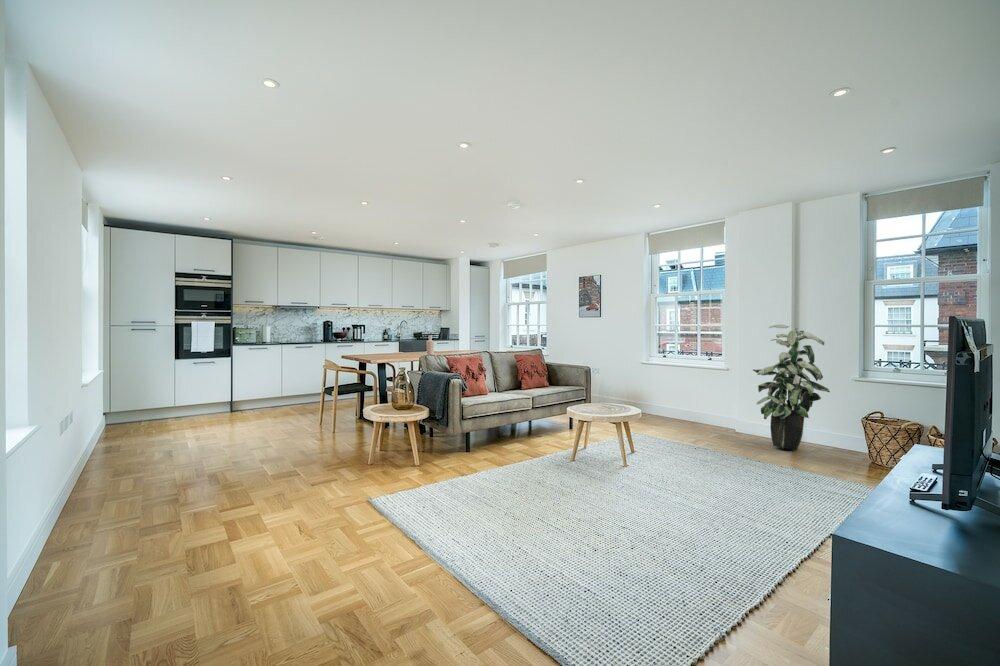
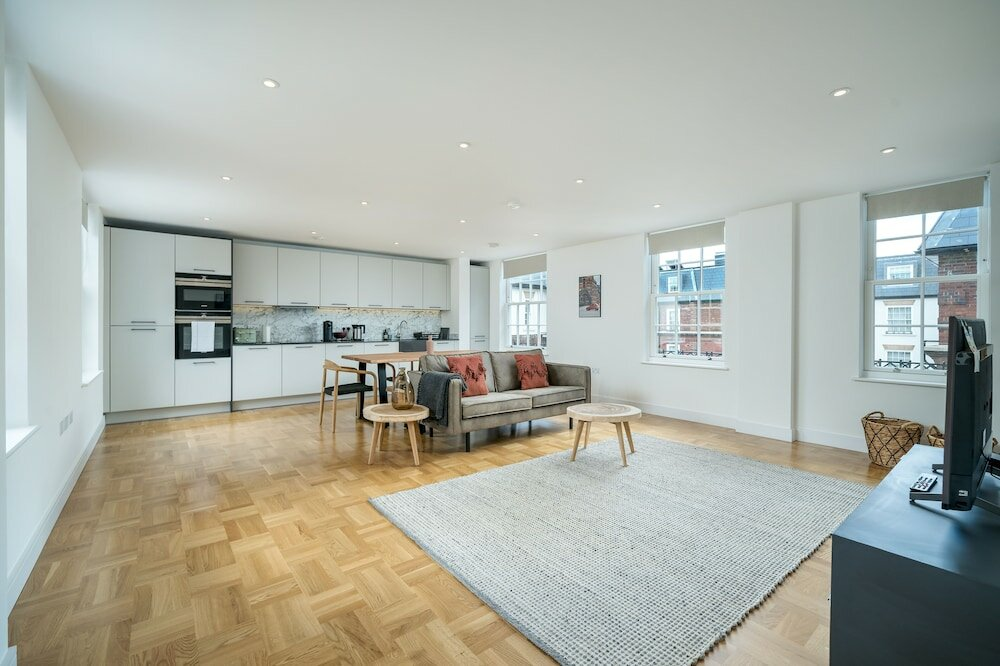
- indoor plant [752,324,831,451]
